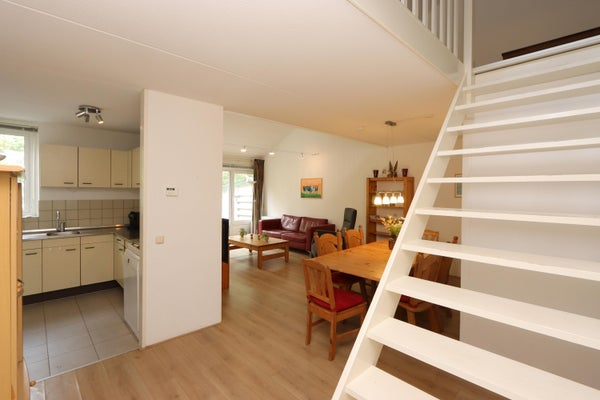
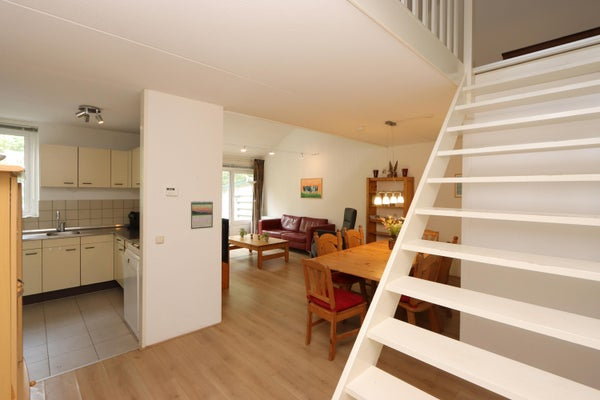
+ calendar [190,200,214,230]
